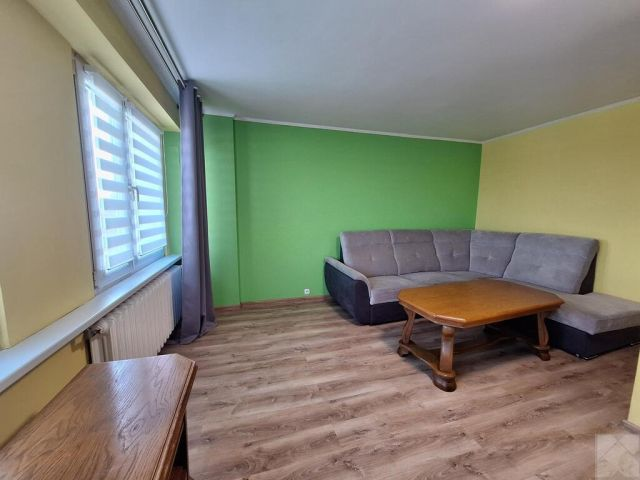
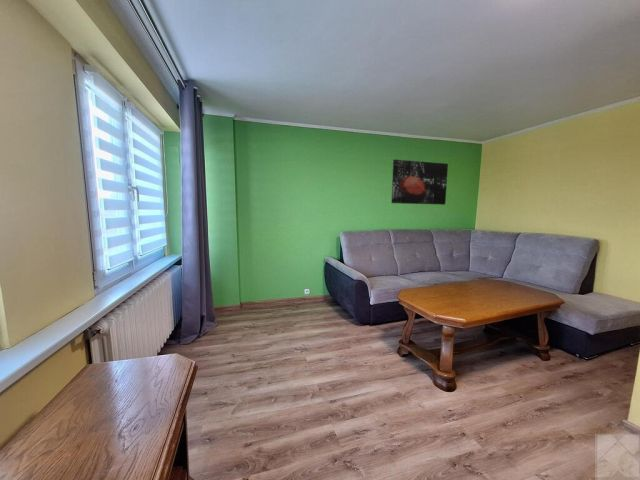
+ wall art [390,159,449,206]
